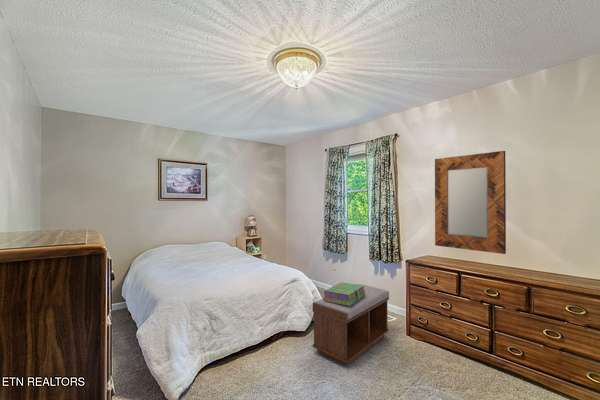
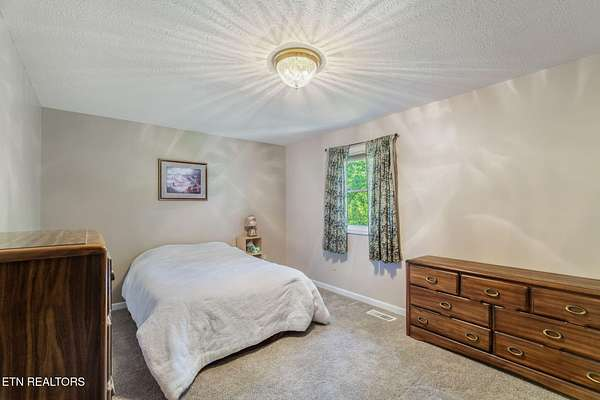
- bench [312,283,390,367]
- home mirror [434,150,507,255]
- stack of books [322,281,366,306]
